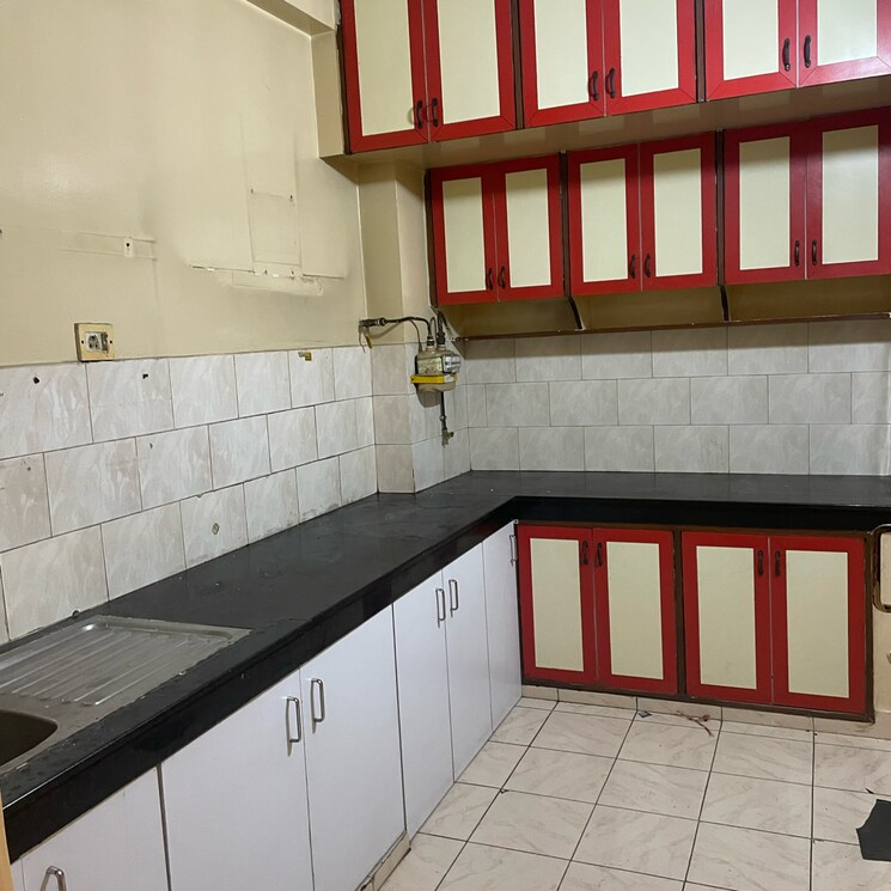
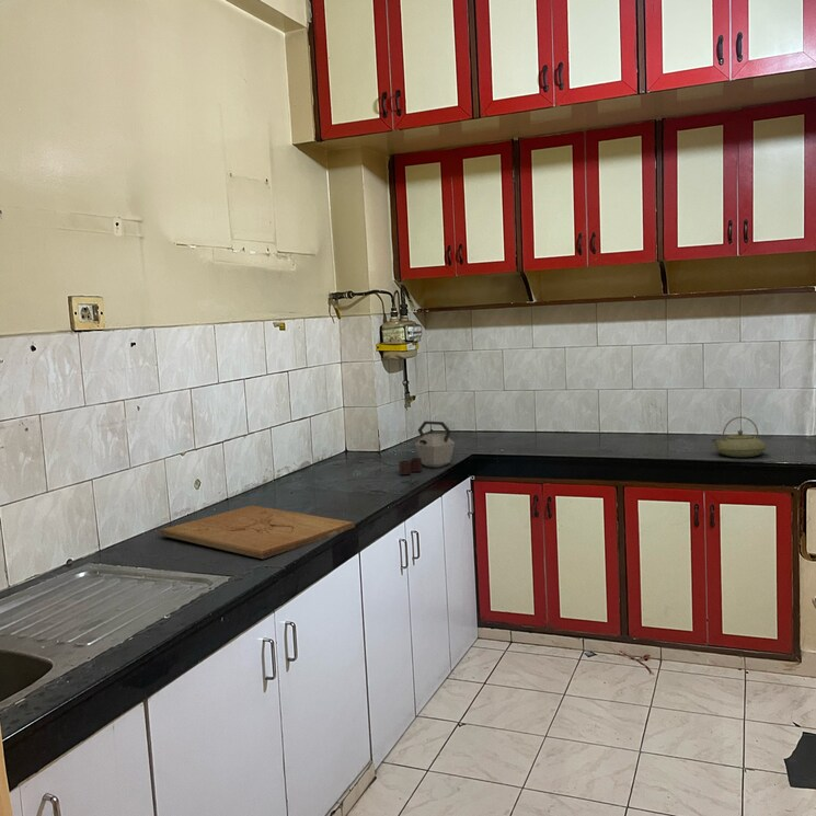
+ teapot [711,416,768,458]
+ kettle [398,421,456,475]
+ cutting board [160,505,356,560]
